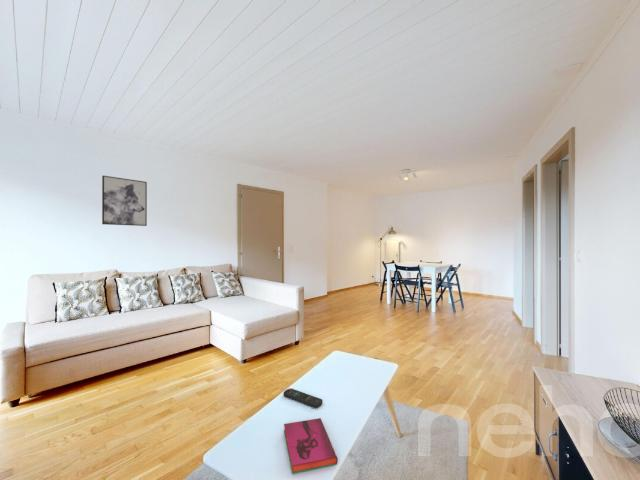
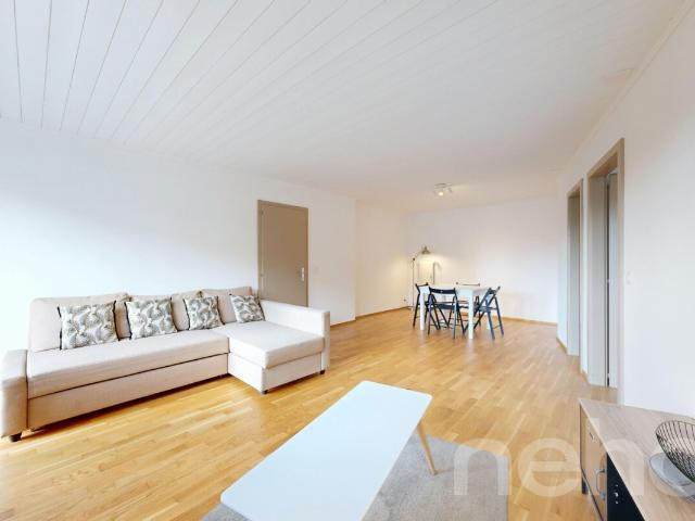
- hardback book [283,417,338,474]
- remote control [283,387,323,409]
- wall art [101,175,148,227]
